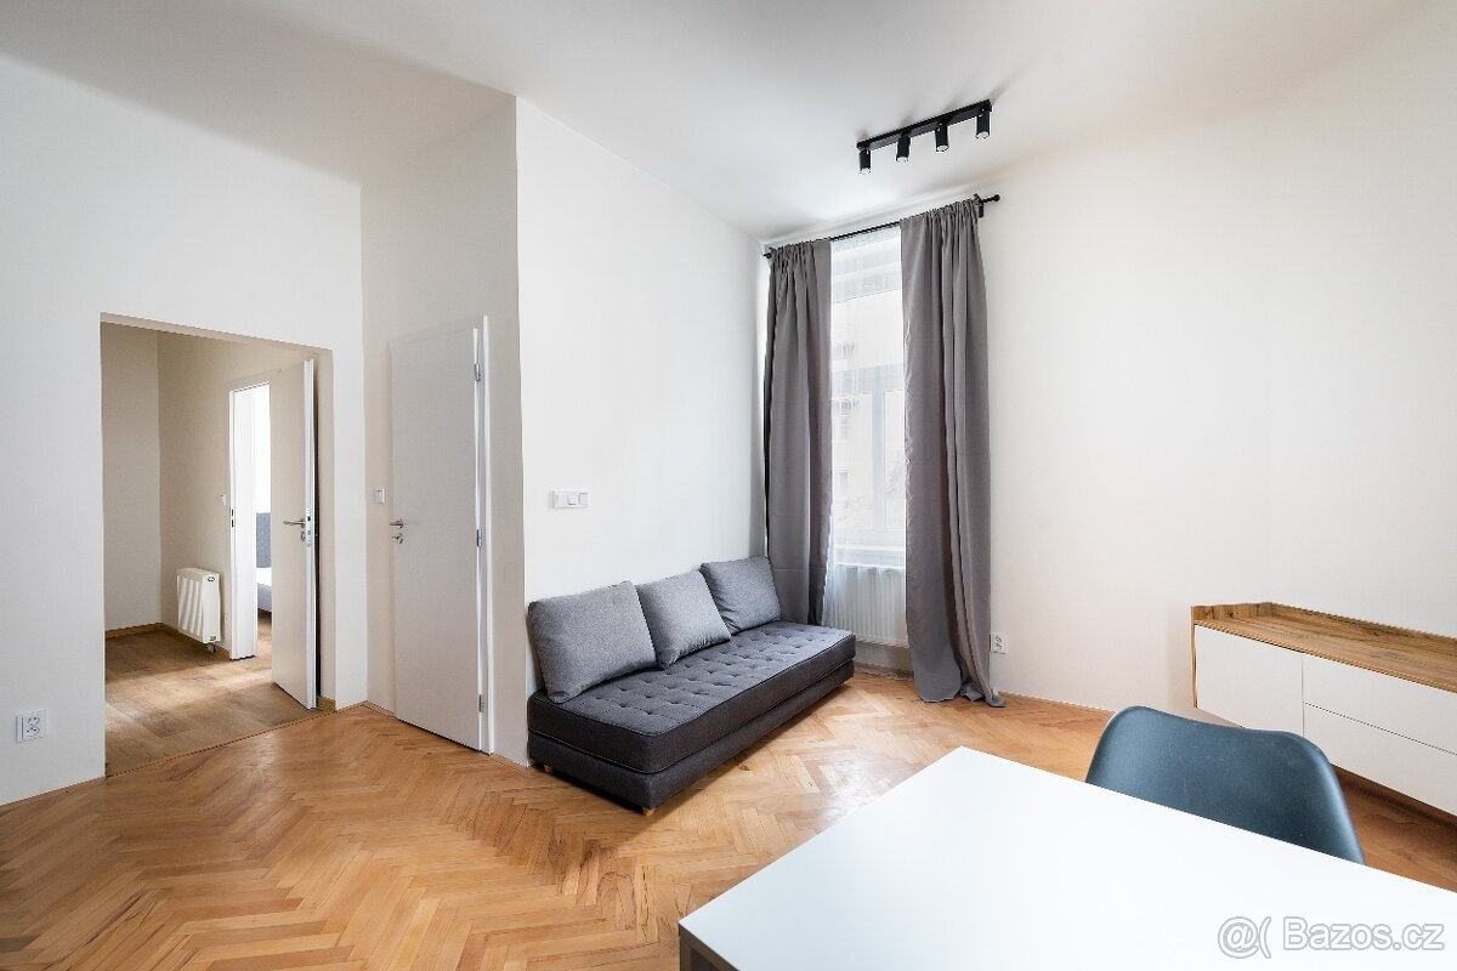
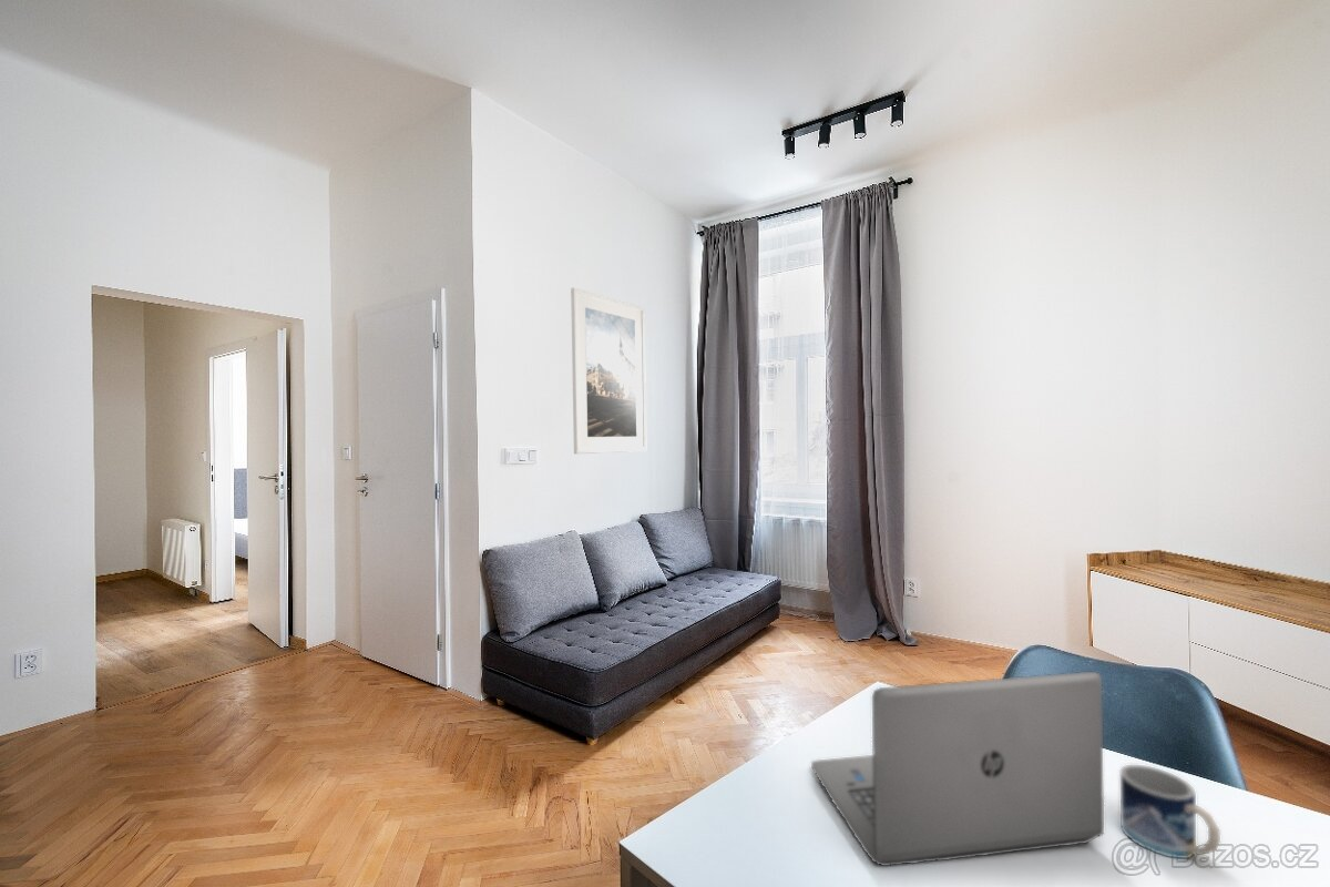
+ mug [1119,764,1221,859]
+ laptop [810,671,1105,867]
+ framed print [570,286,648,455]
